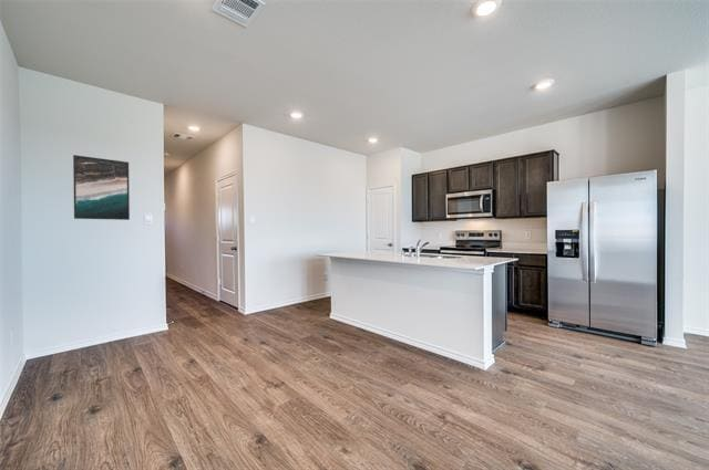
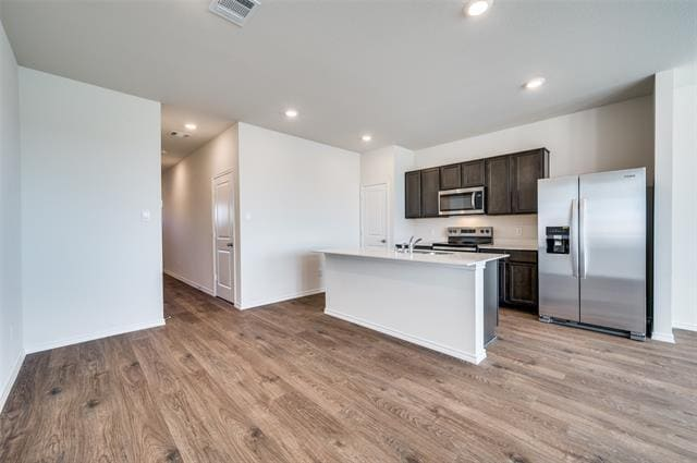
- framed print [72,154,131,221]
